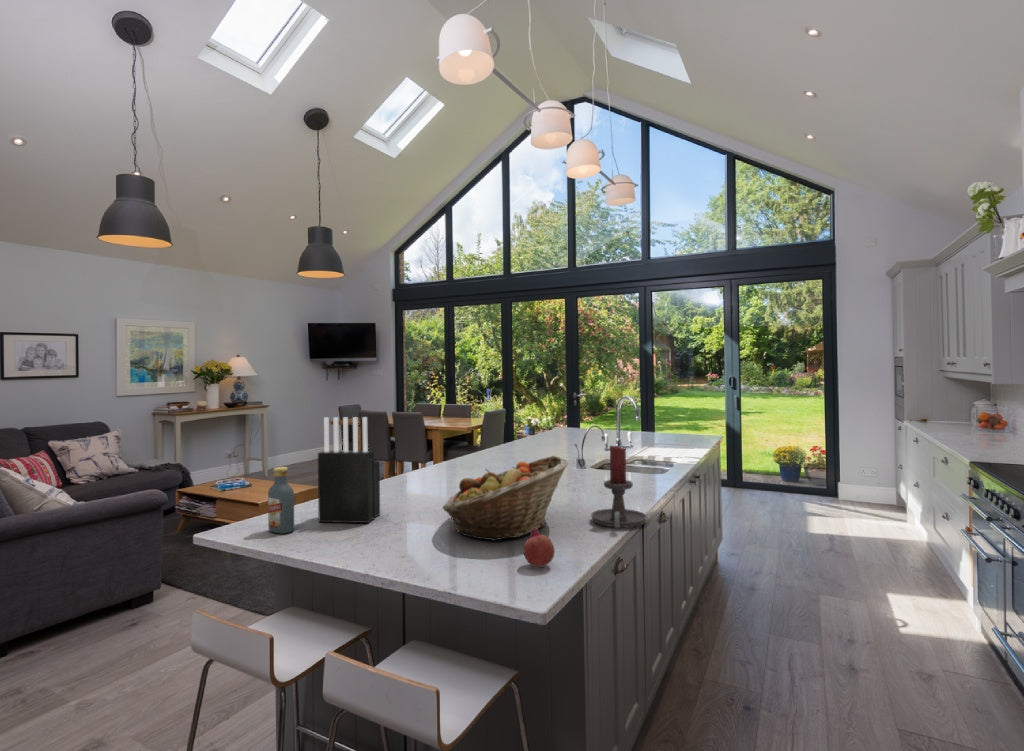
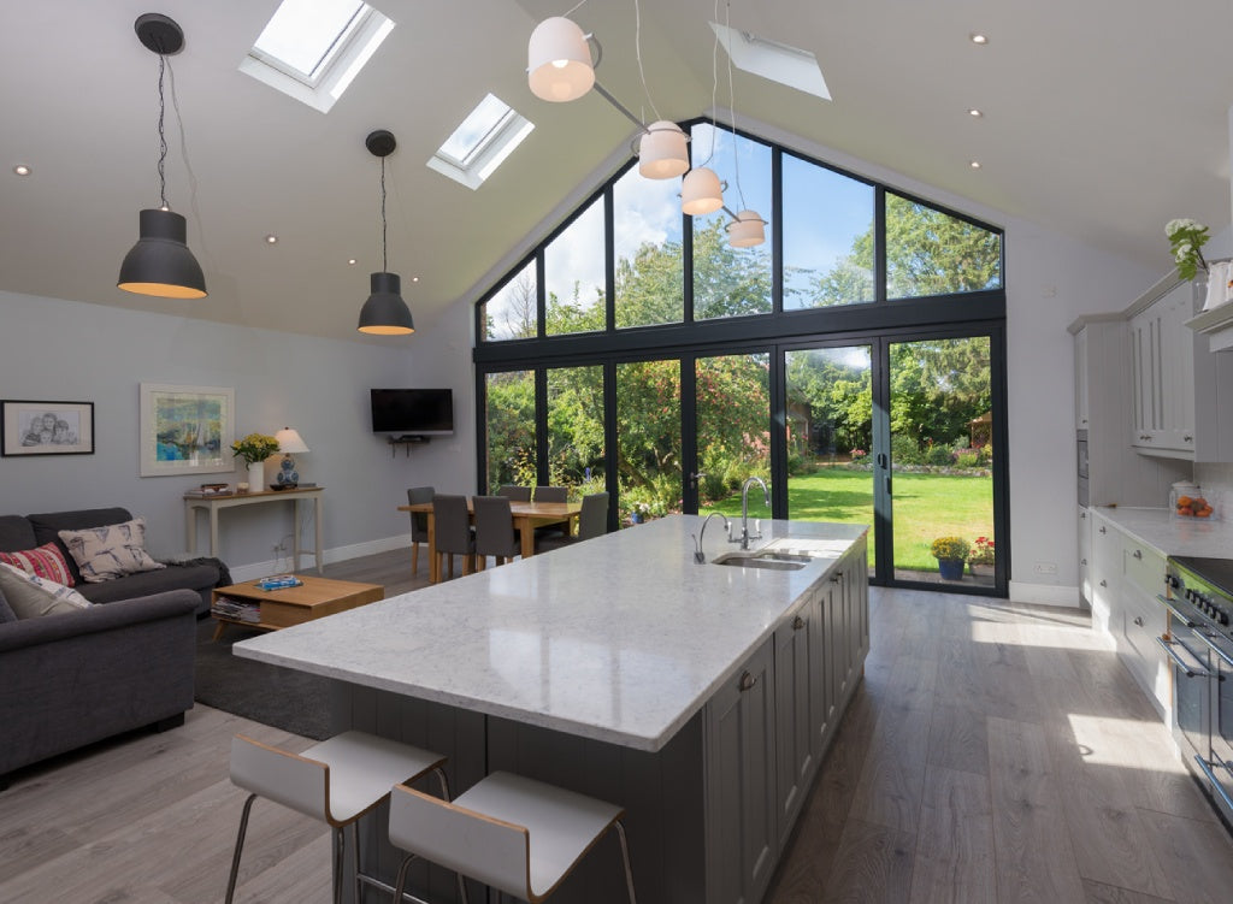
- vodka [267,466,295,535]
- candle holder [590,444,648,529]
- knife block [317,416,381,524]
- fruit [522,528,556,569]
- fruit basket [441,455,569,542]
